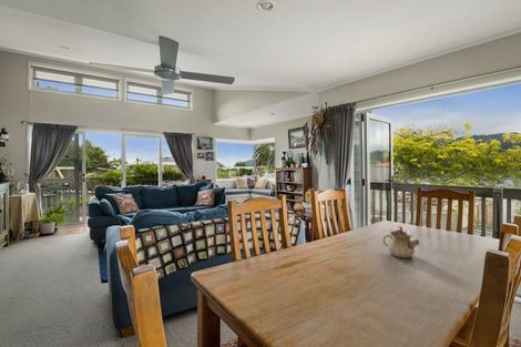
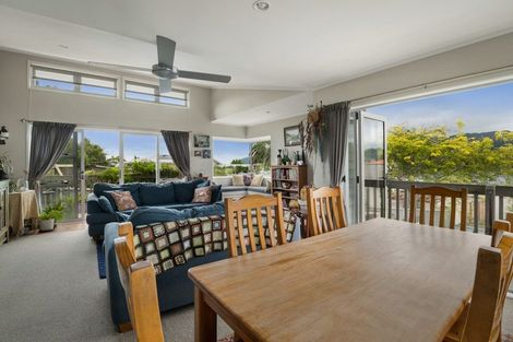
- teapot [382,225,420,259]
